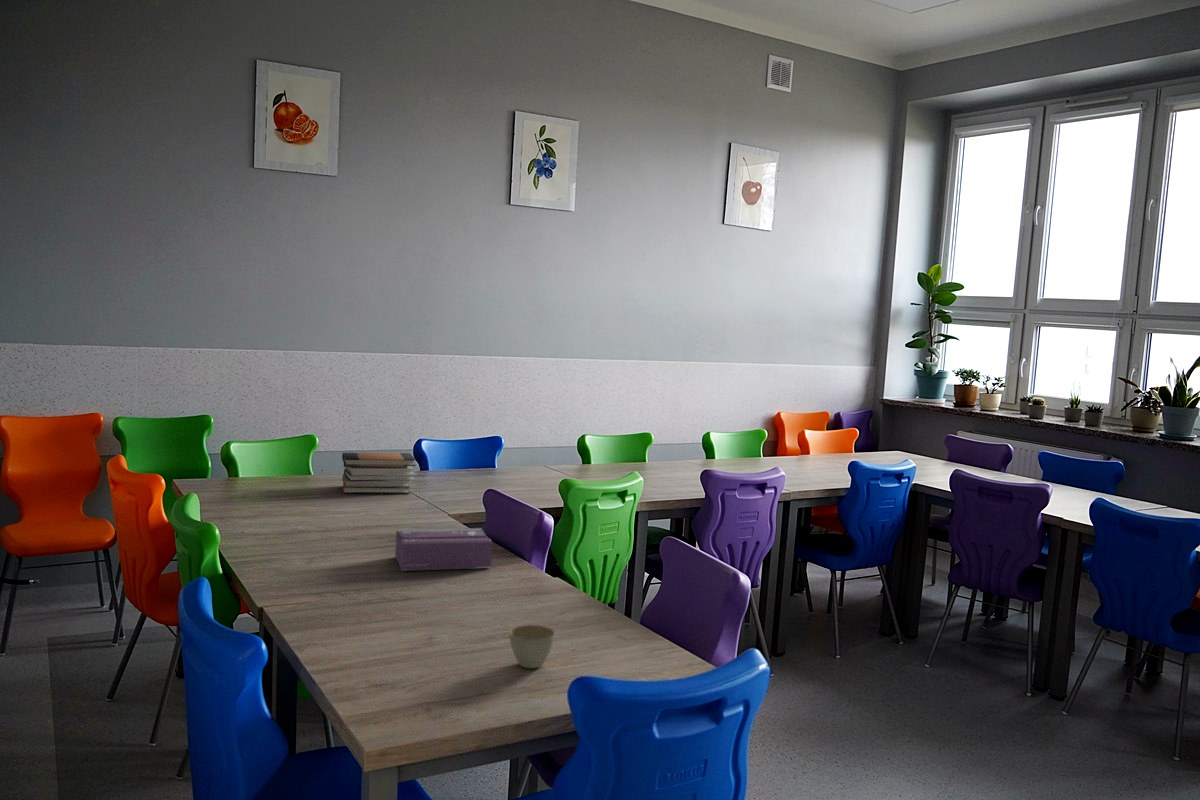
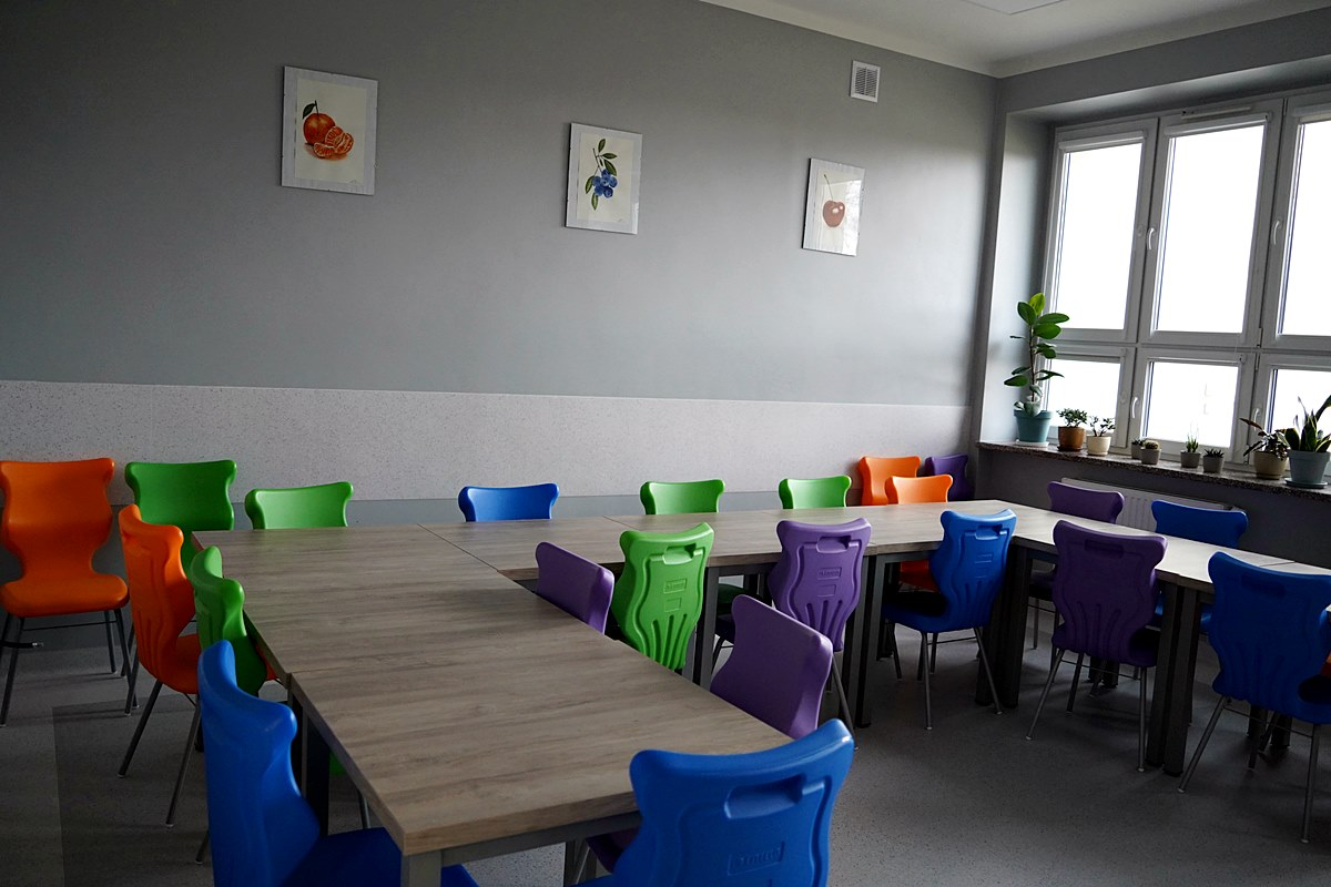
- tissue box [394,527,493,572]
- flower pot [508,624,556,669]
- book stack [341,452,417,494]
